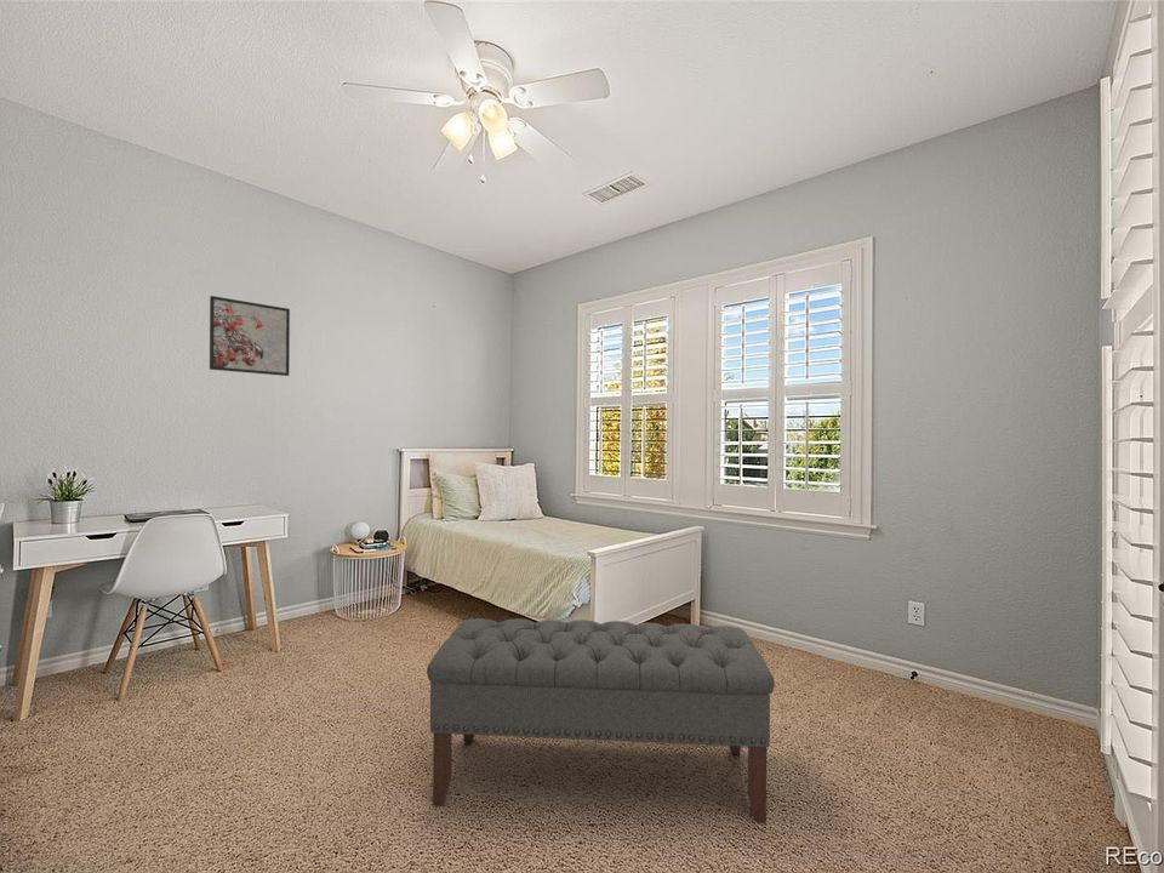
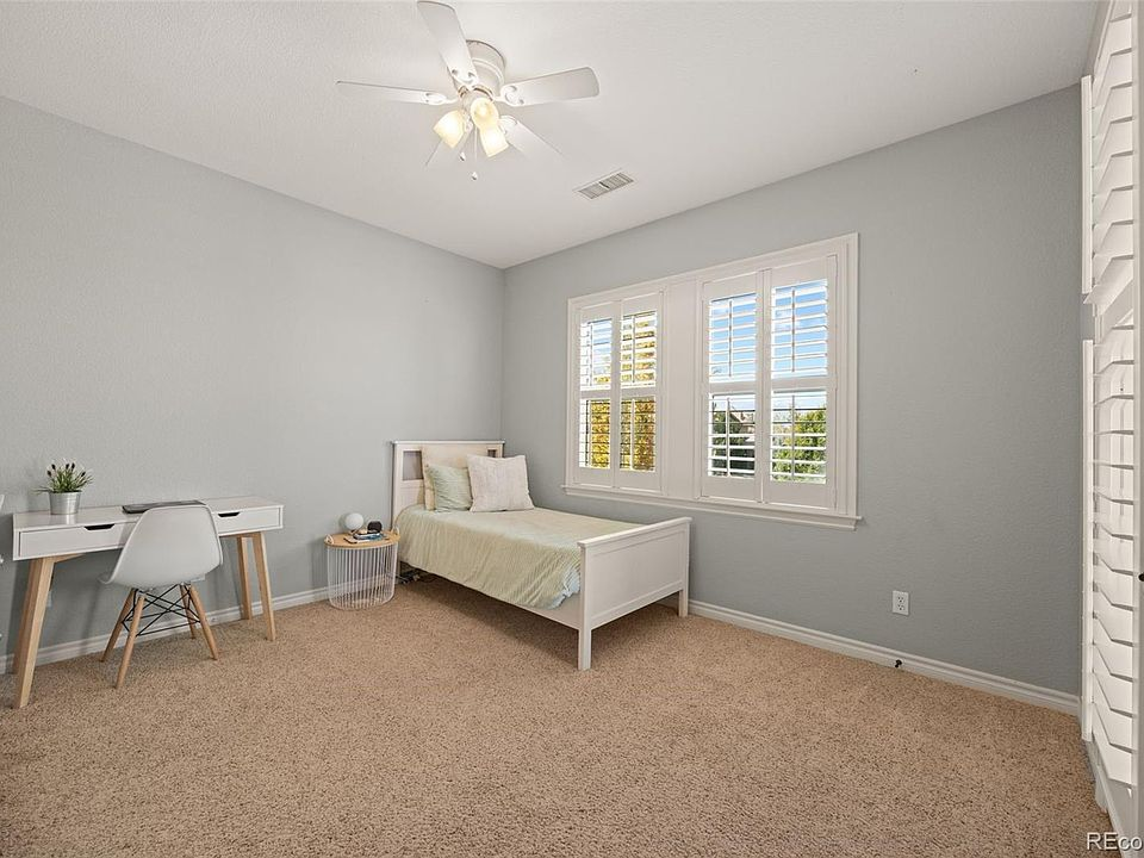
- bench [426,617,776,823]
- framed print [209,295,291,377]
